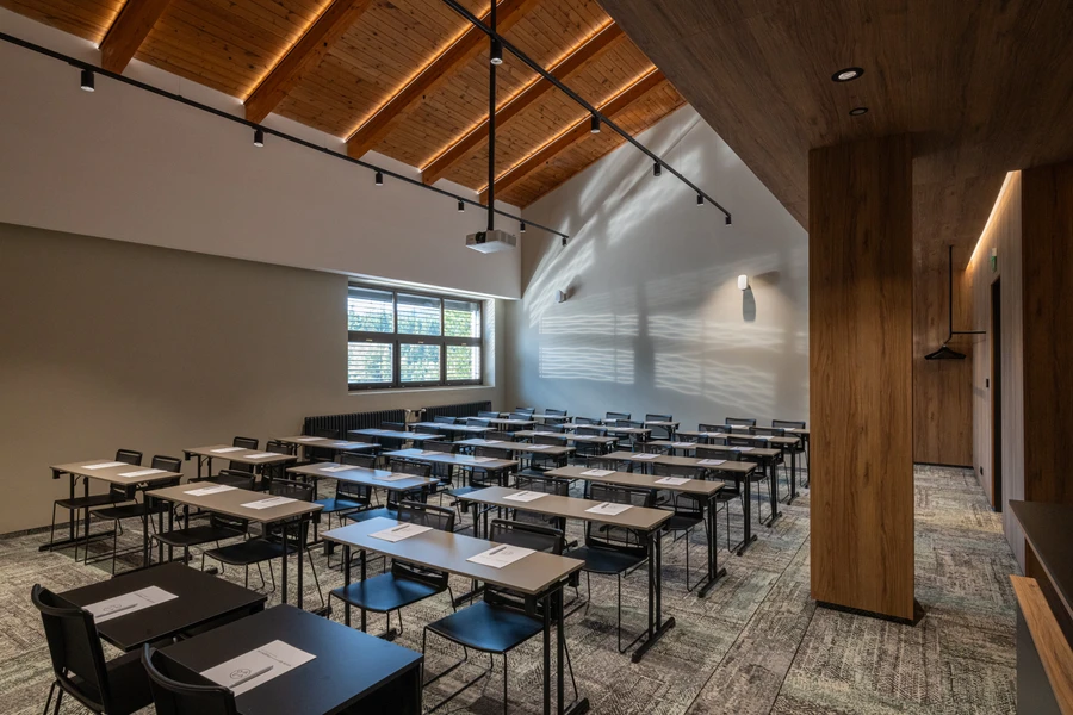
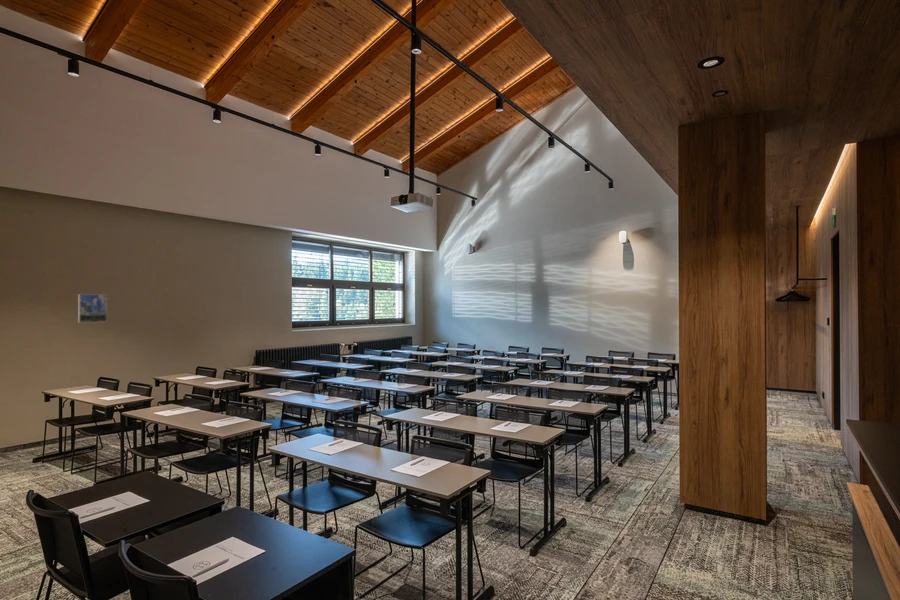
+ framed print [77,293,108,324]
